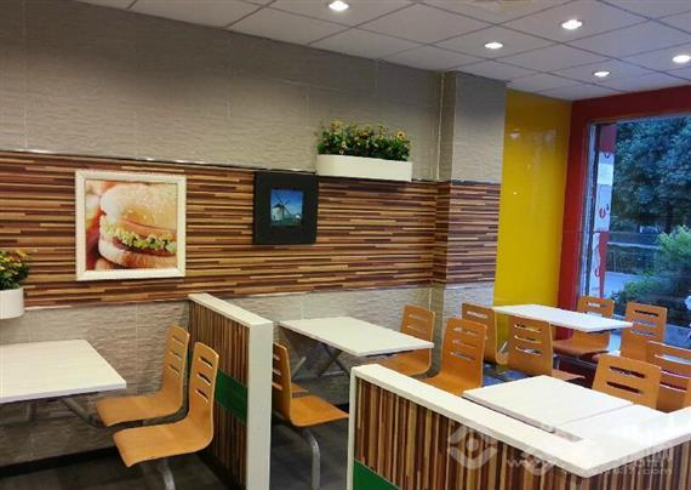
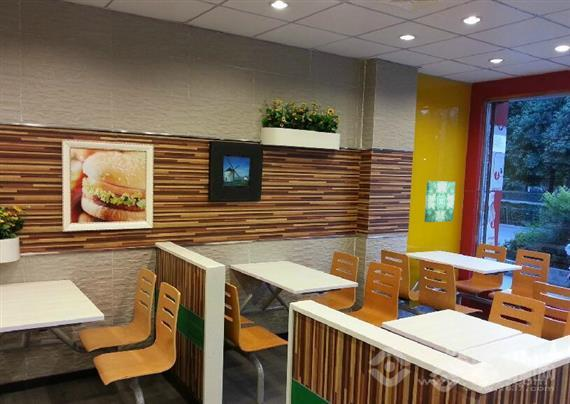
+ wall art [423,180,456,223]
